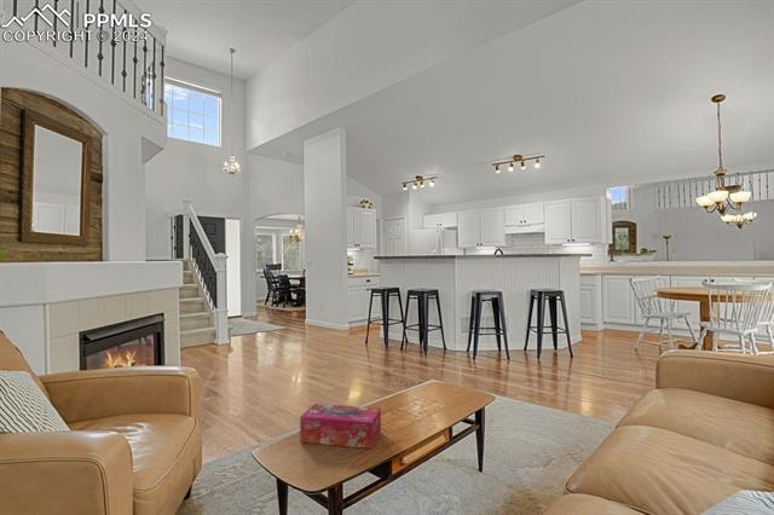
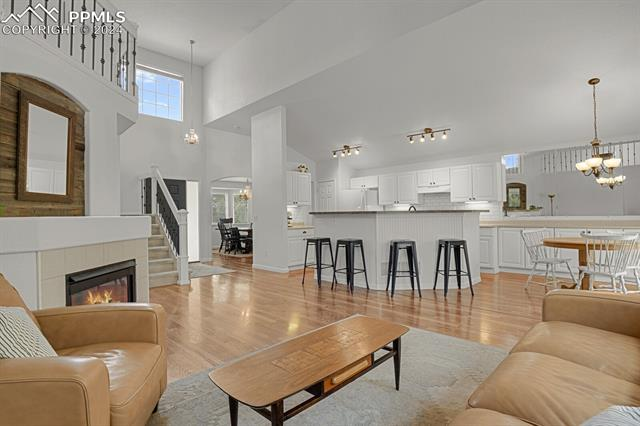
- tissue box [299,403,382,450]
